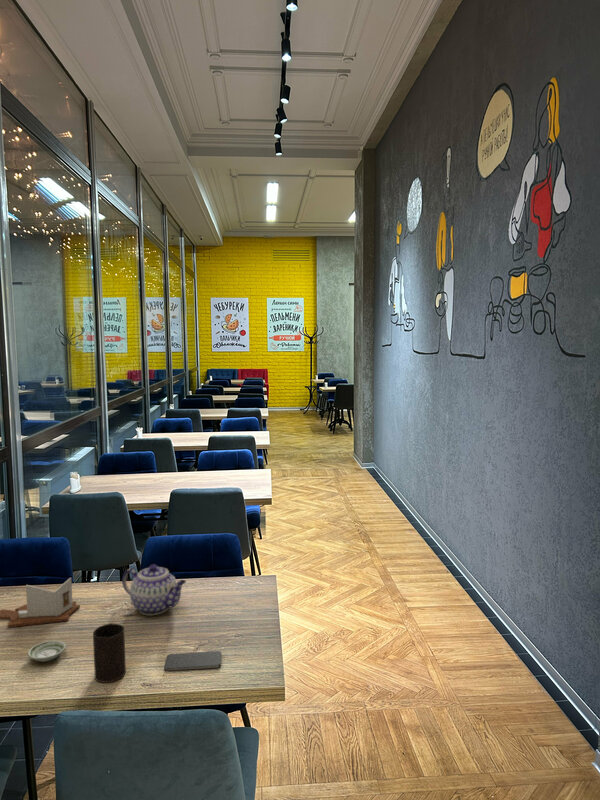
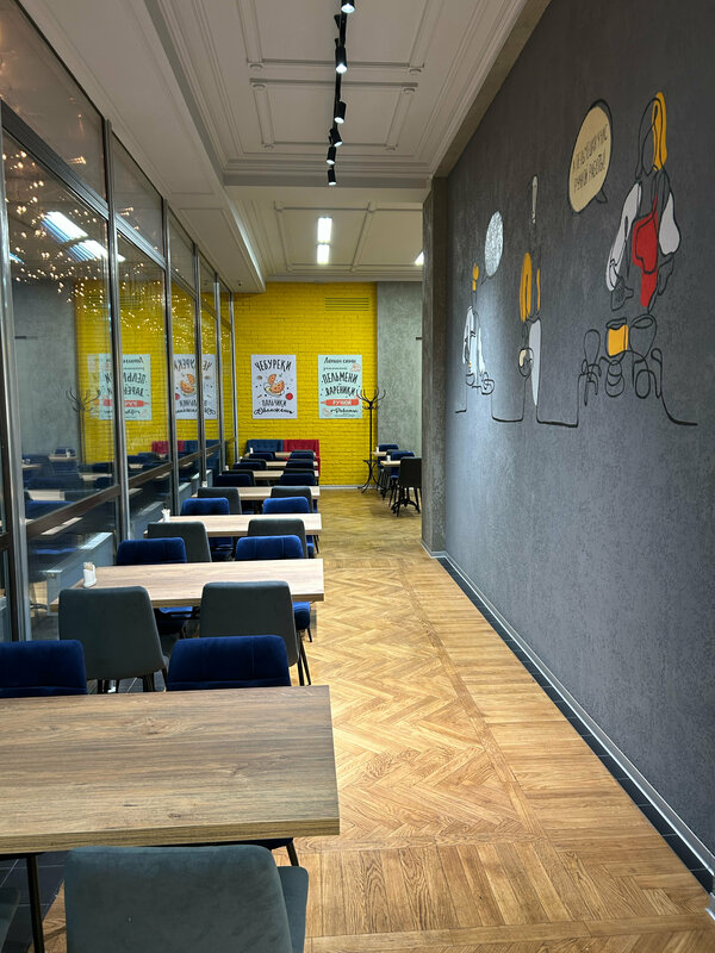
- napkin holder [0,577,81,629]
- saucer [27,640,67,663]
- smartphone [163,650,222,672]
- teapot [121,563,187,616]
- cup [92,623,127,684]
